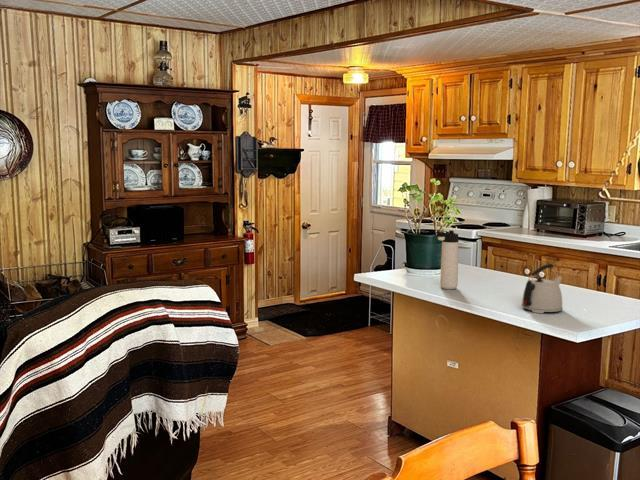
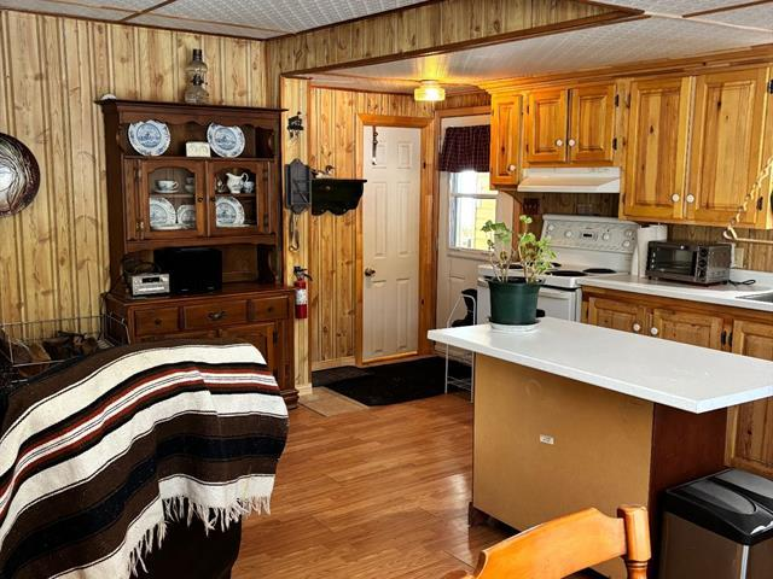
- thermos bottle [435,230,460,290]
- kettle [520,263,564,314]
